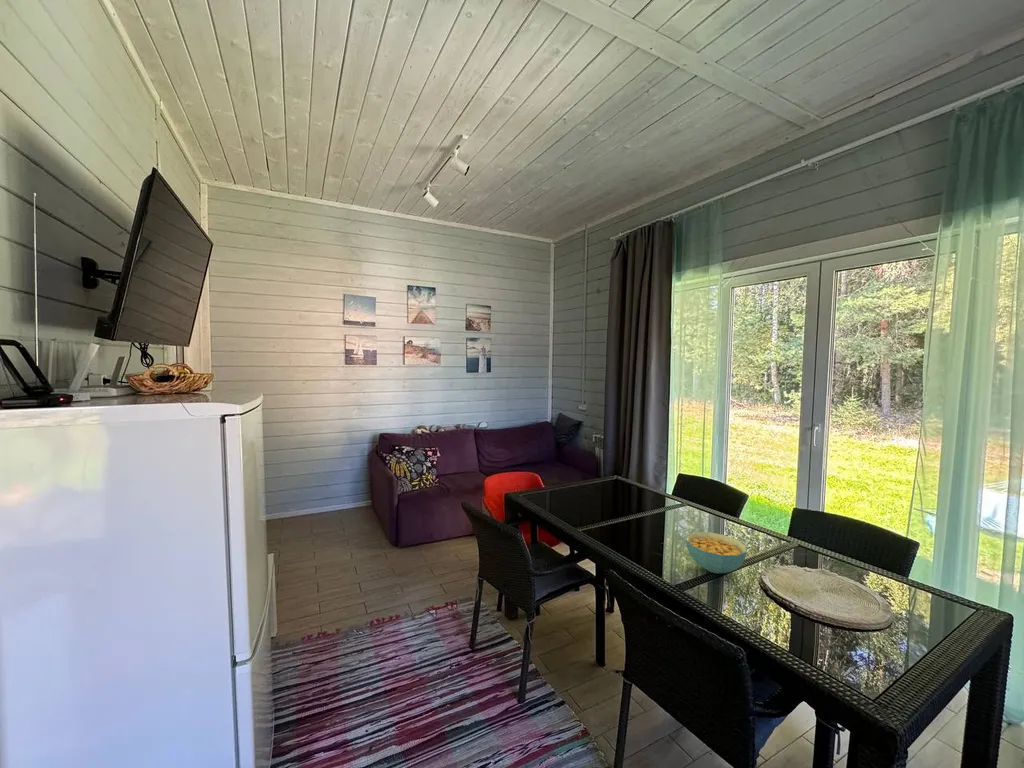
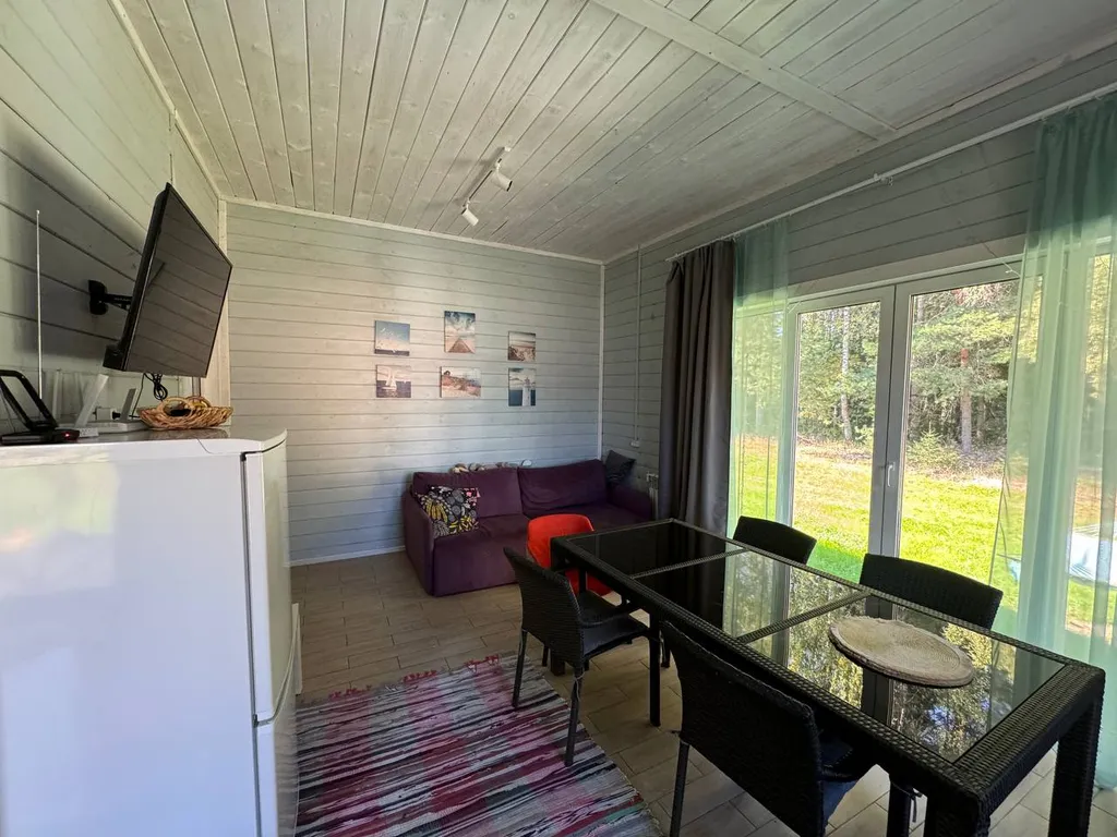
- cereal bowl [685,531,747,574]
